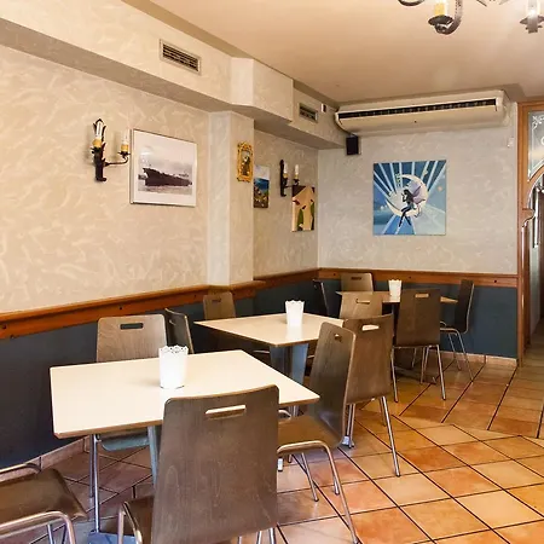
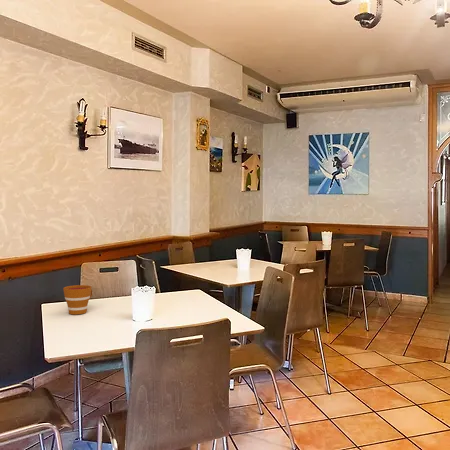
+ cup [62,284,93,315]
